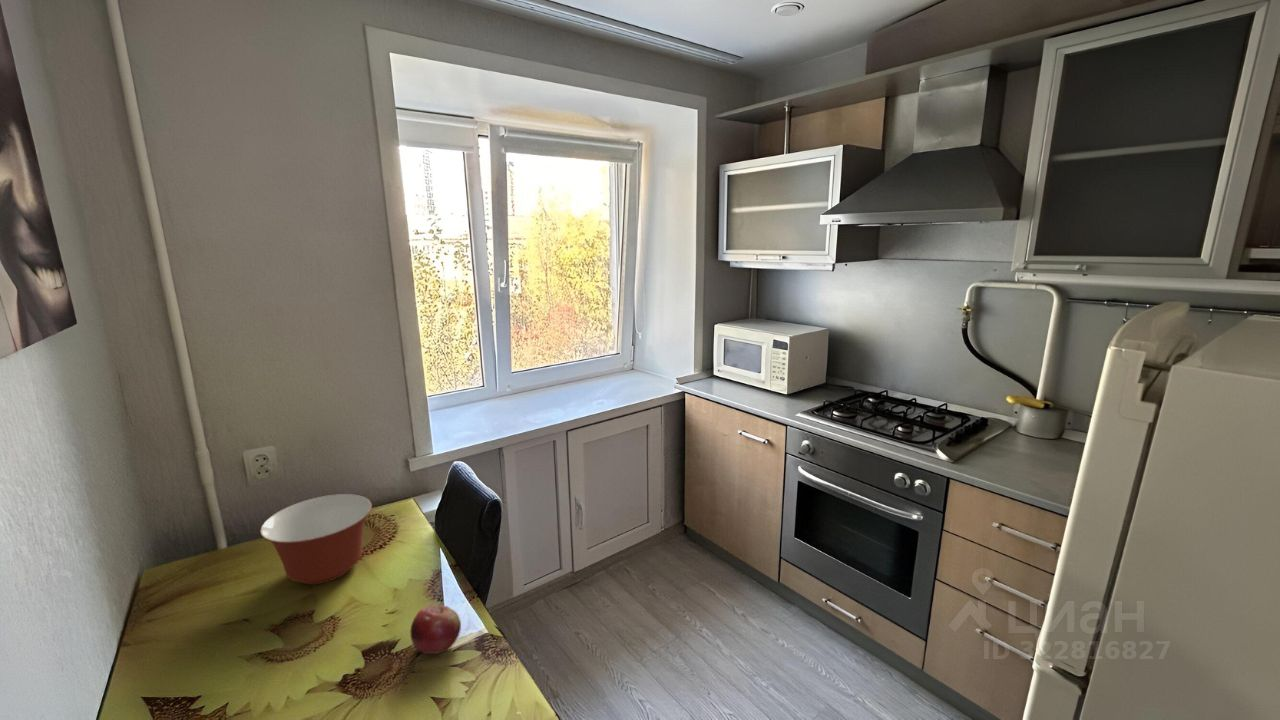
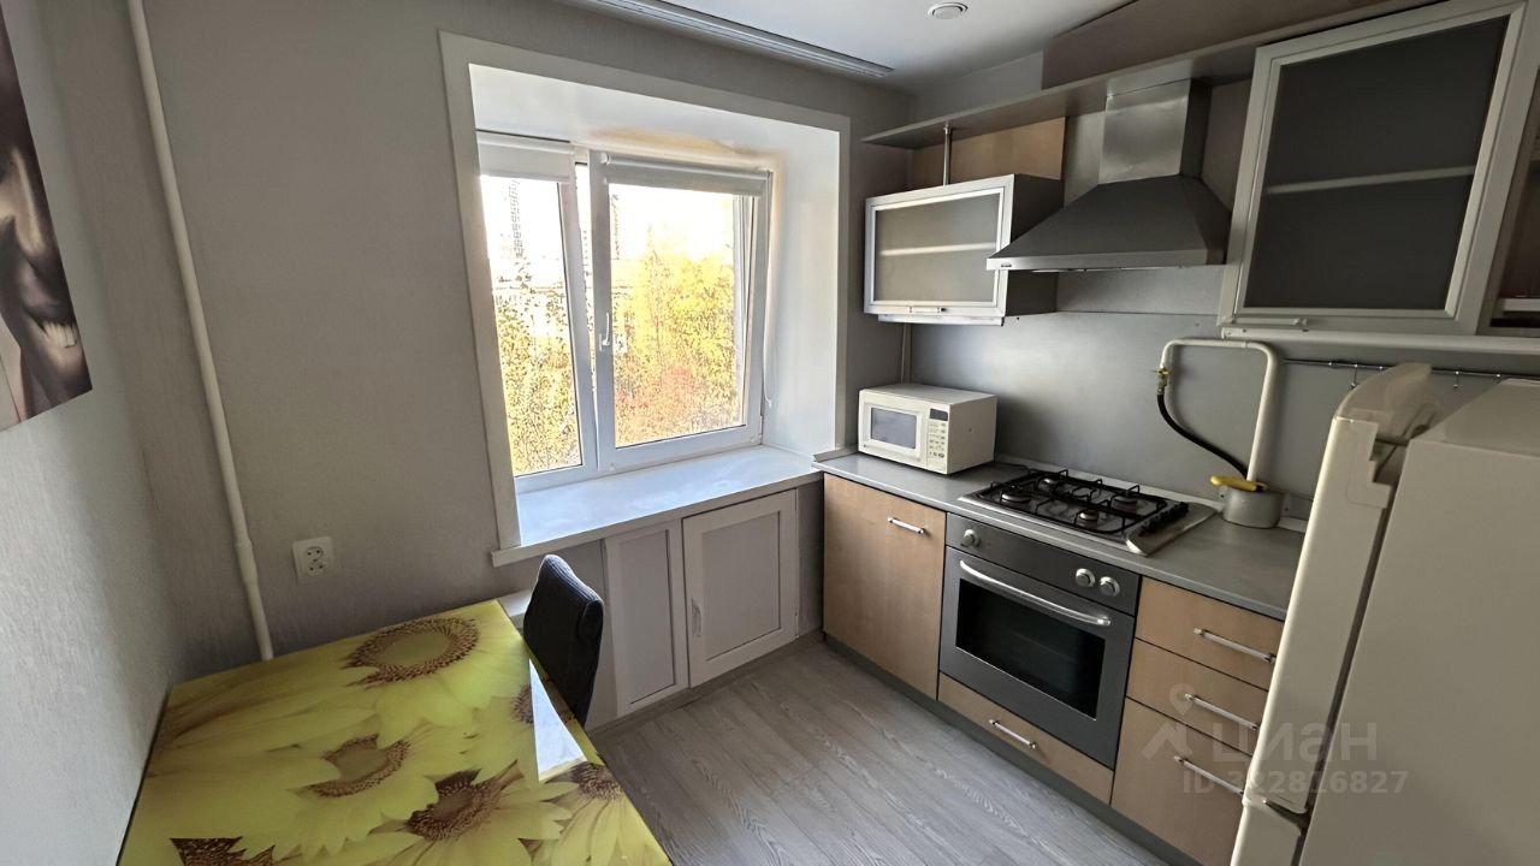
- mixing bowl [259,493,373,586]
- fruit [409,604,462,655]
